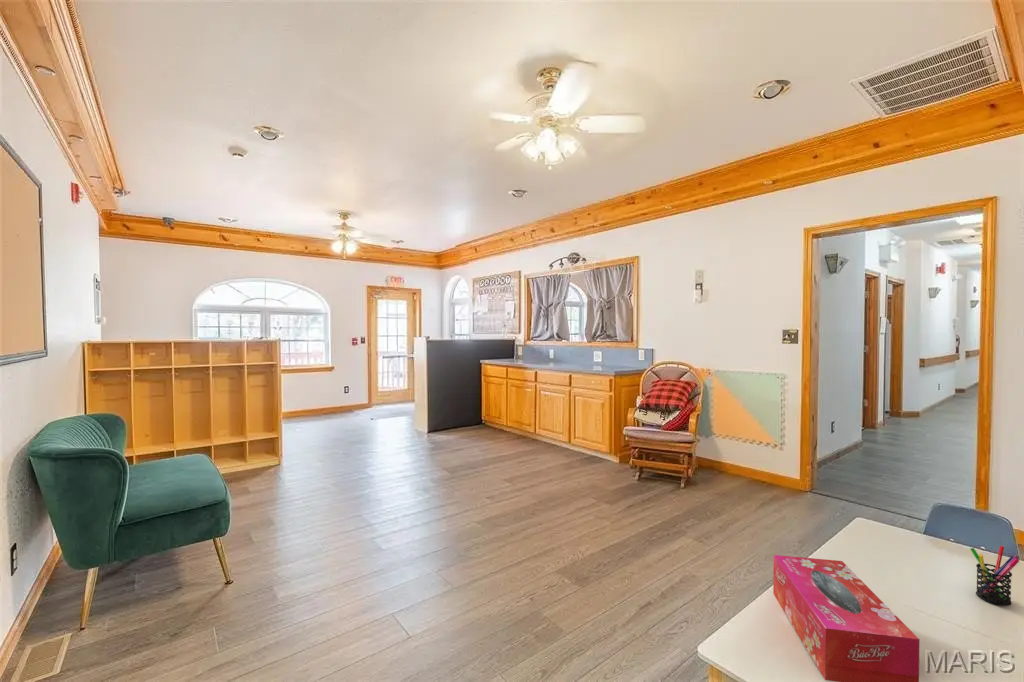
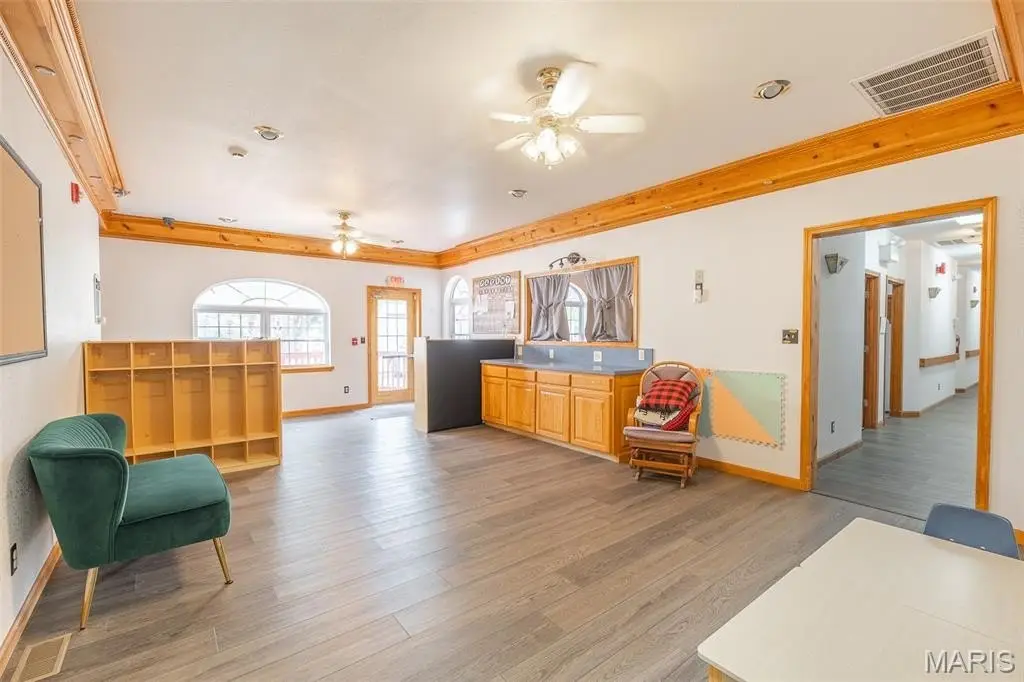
- tissue box [772,554,920,682]
- pen holder [969,545,1020,607]
